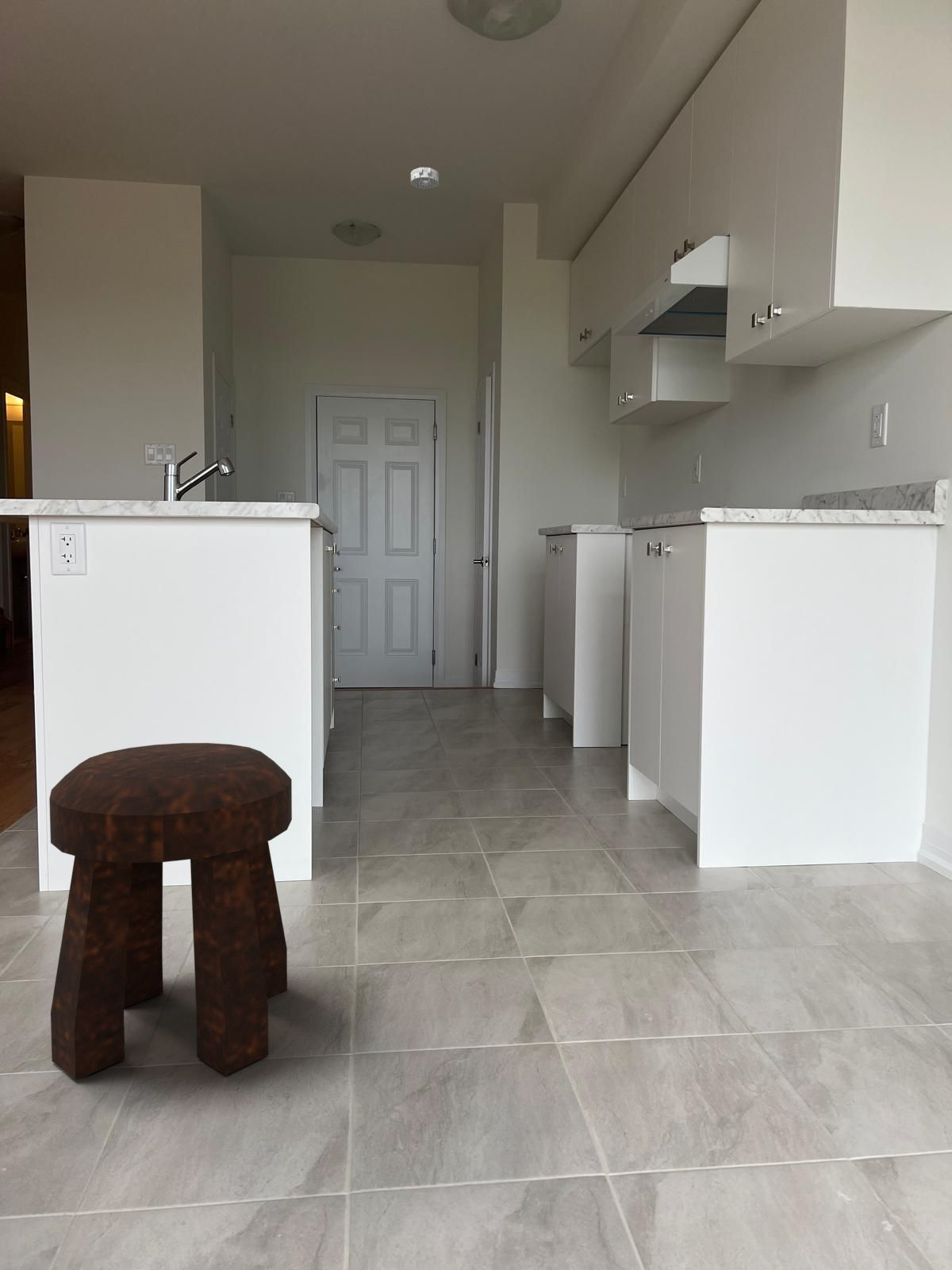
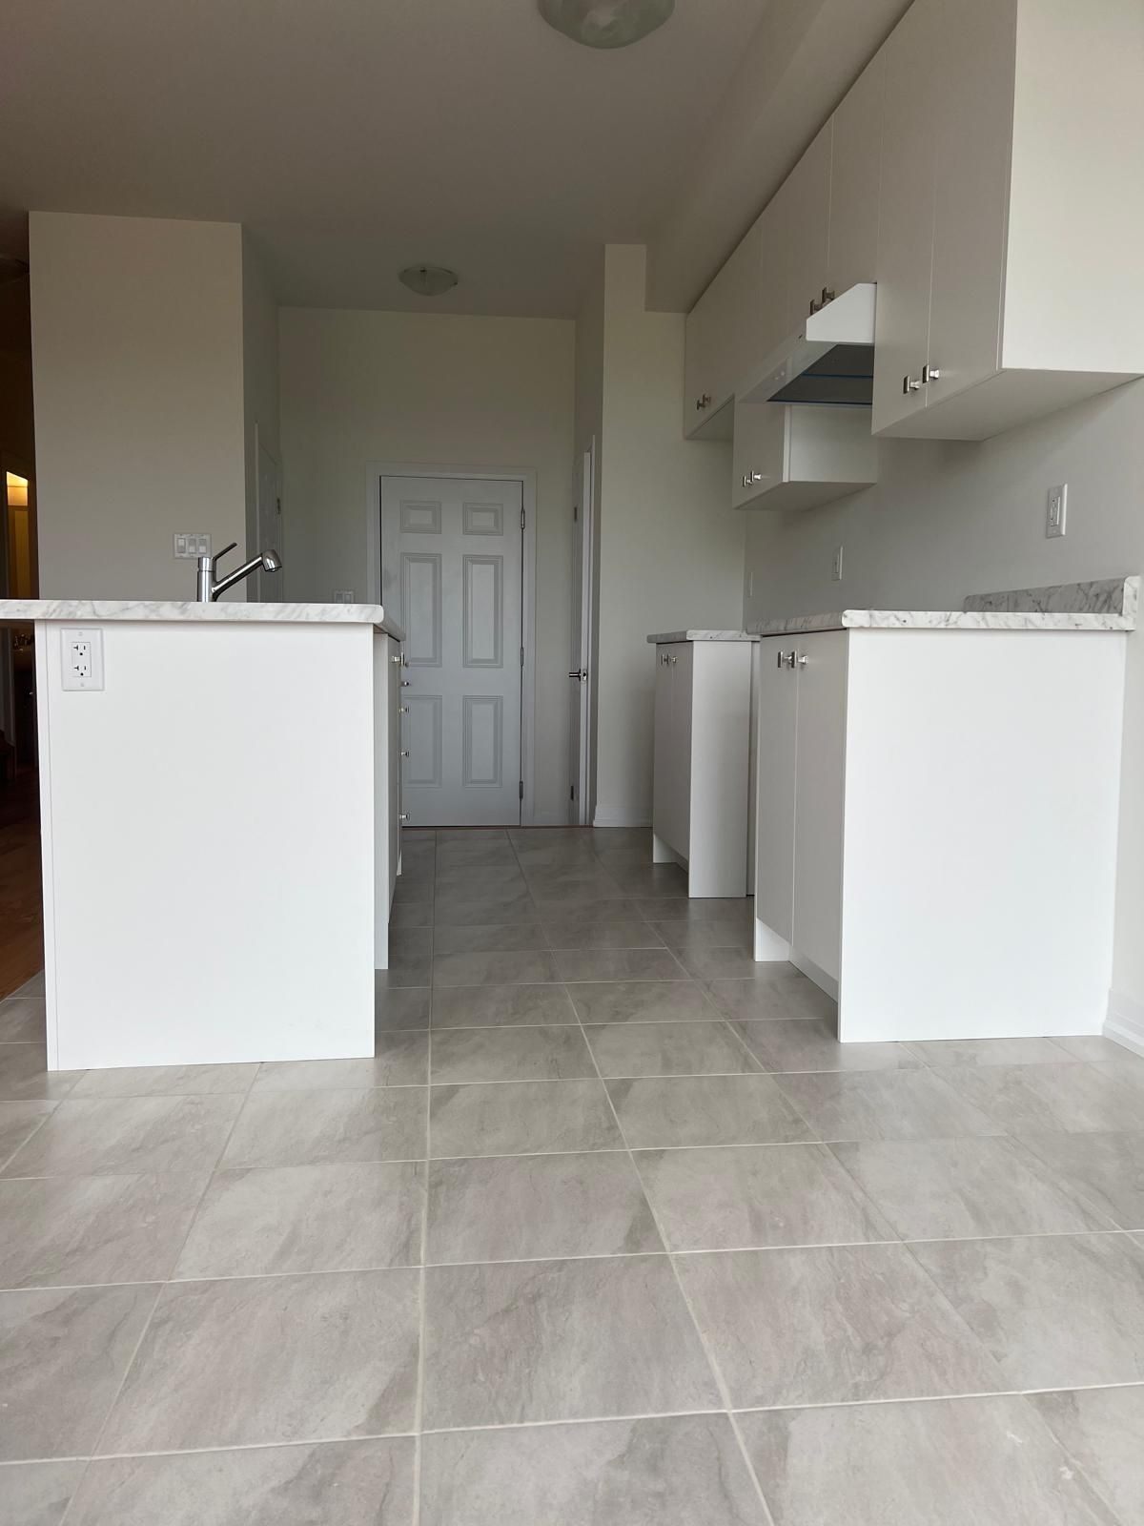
- stool [48,742,293,1081]
- smoke detector [410,167,440,190]
